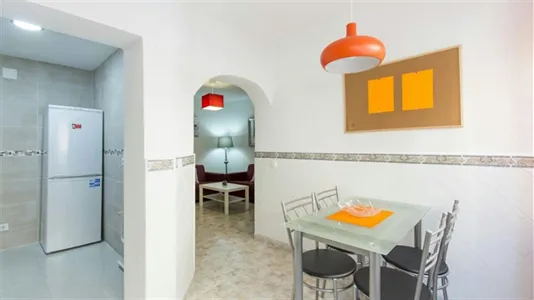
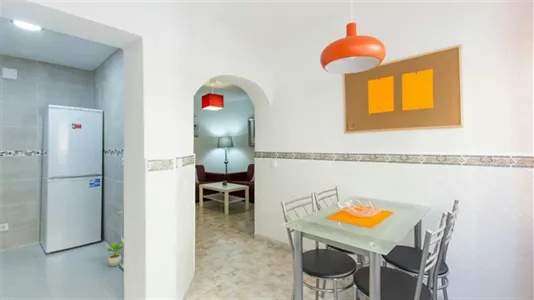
+ potted plant [105,242,124,268]
